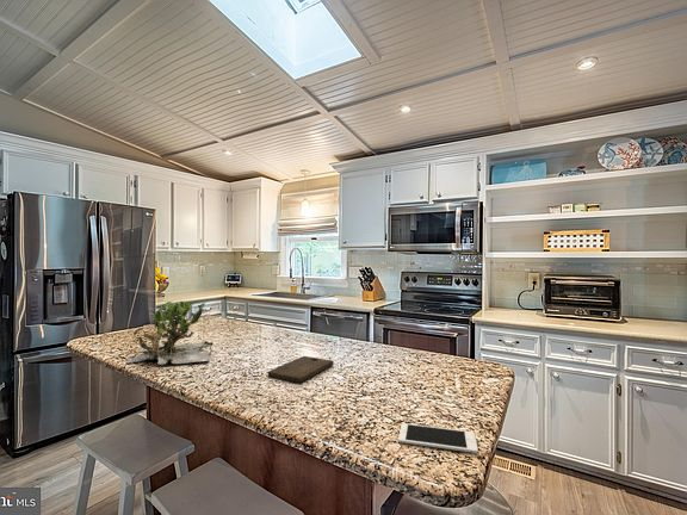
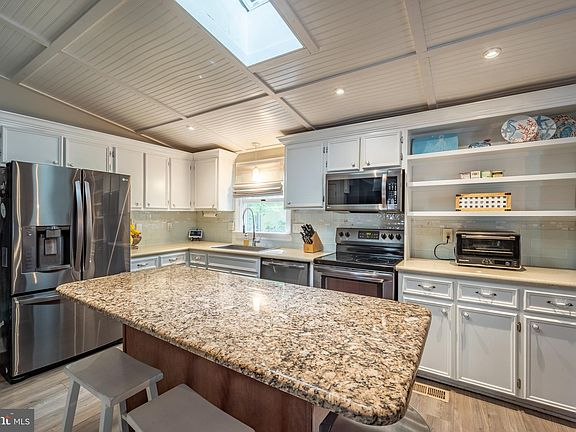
- plant [126,300,213,366]
- cutting board [267,355,335,384]
- cell phone [397,422,479,454]
